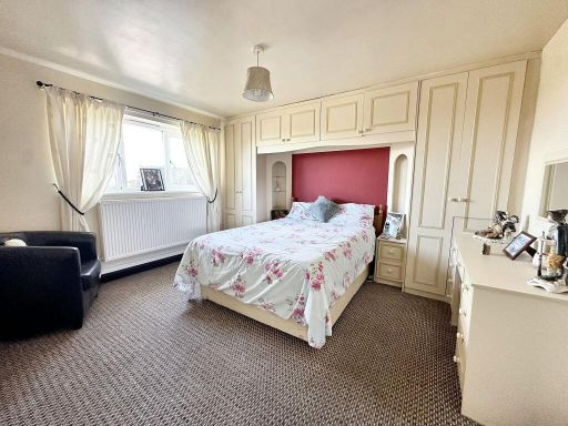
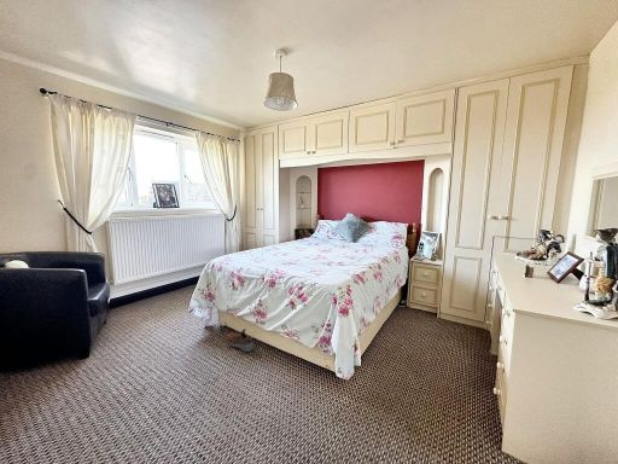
+ shoe [226,327,255,353]
